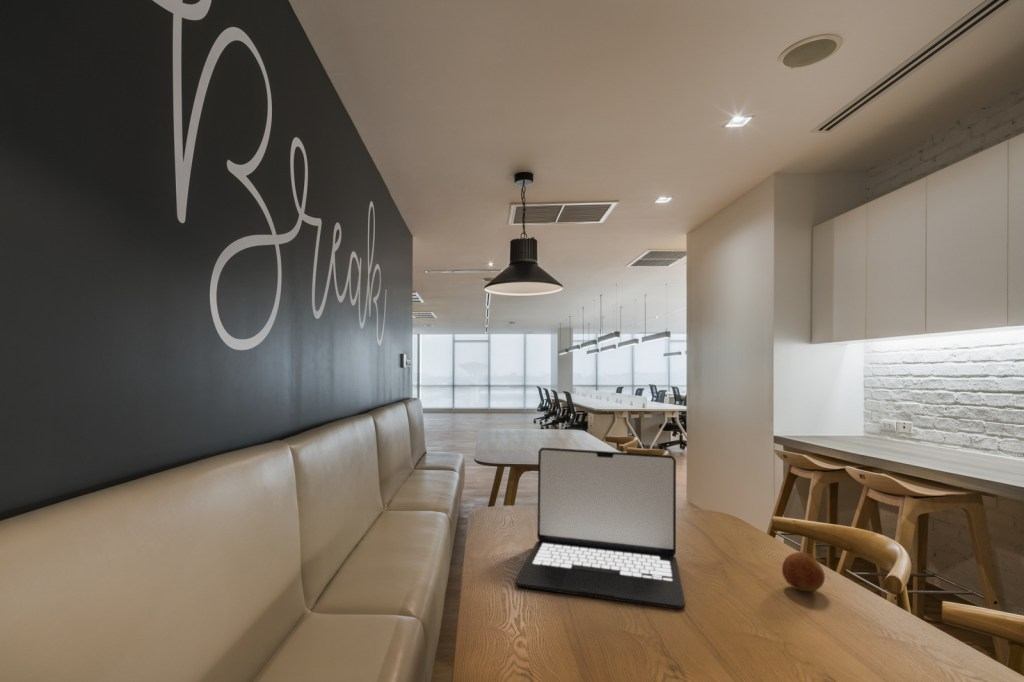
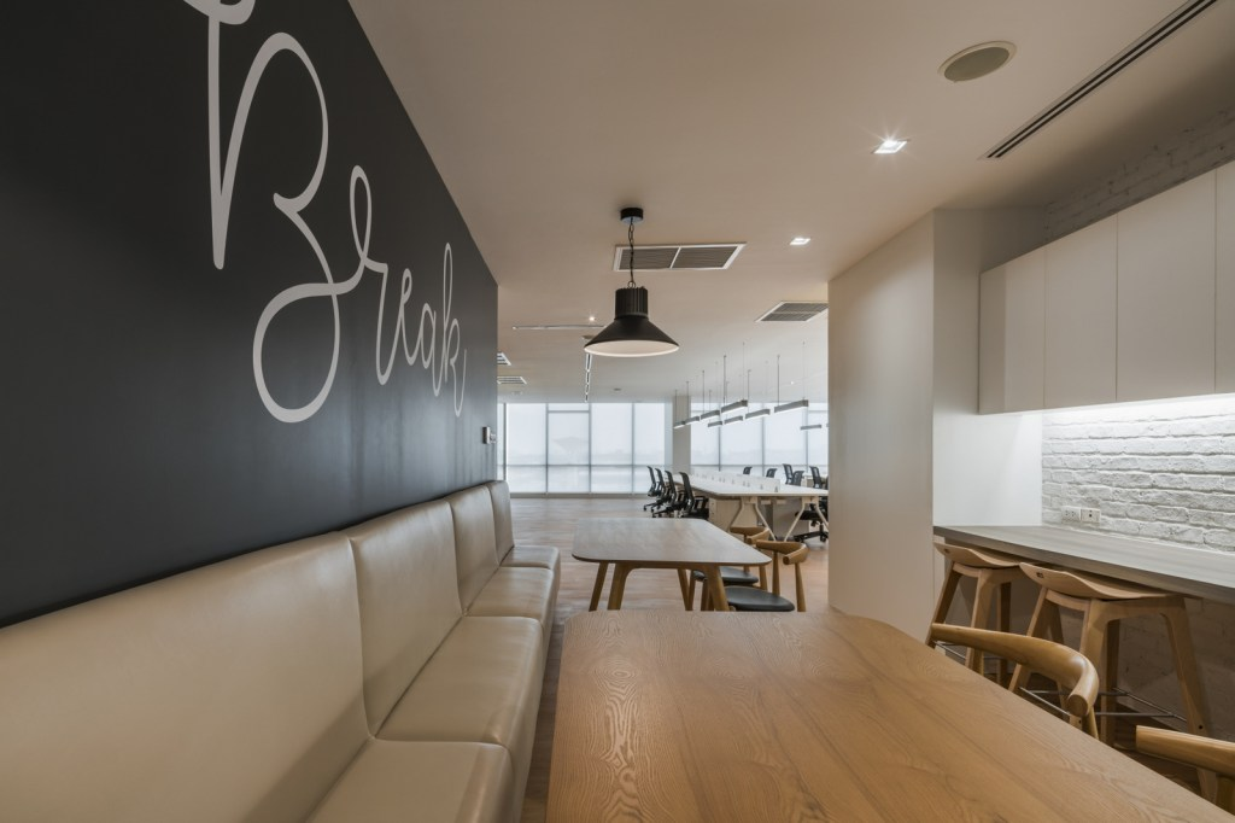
- laptop [514,446,686,610]
- fruit [781,551,826,593]
